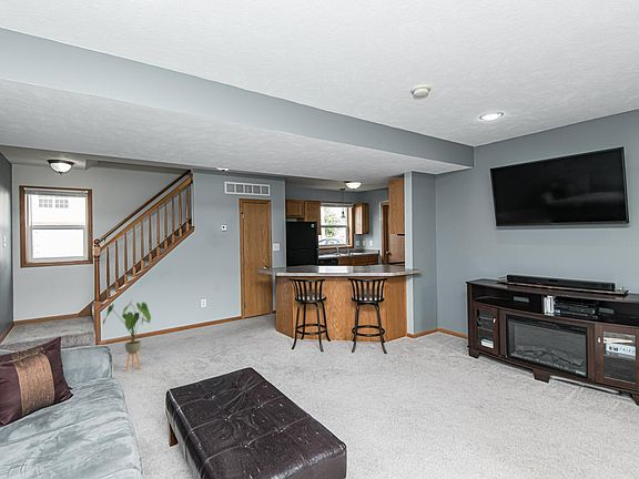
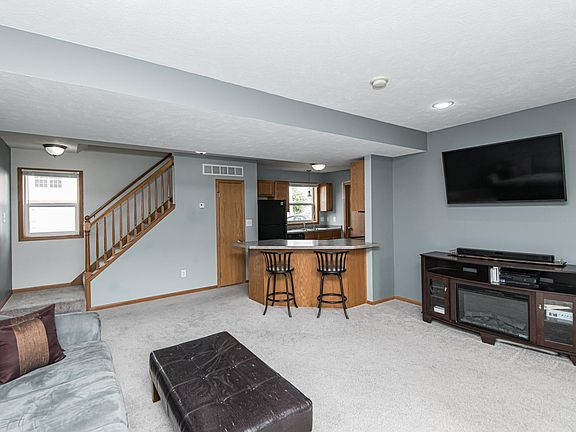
- house plant [102,298,152,371]
